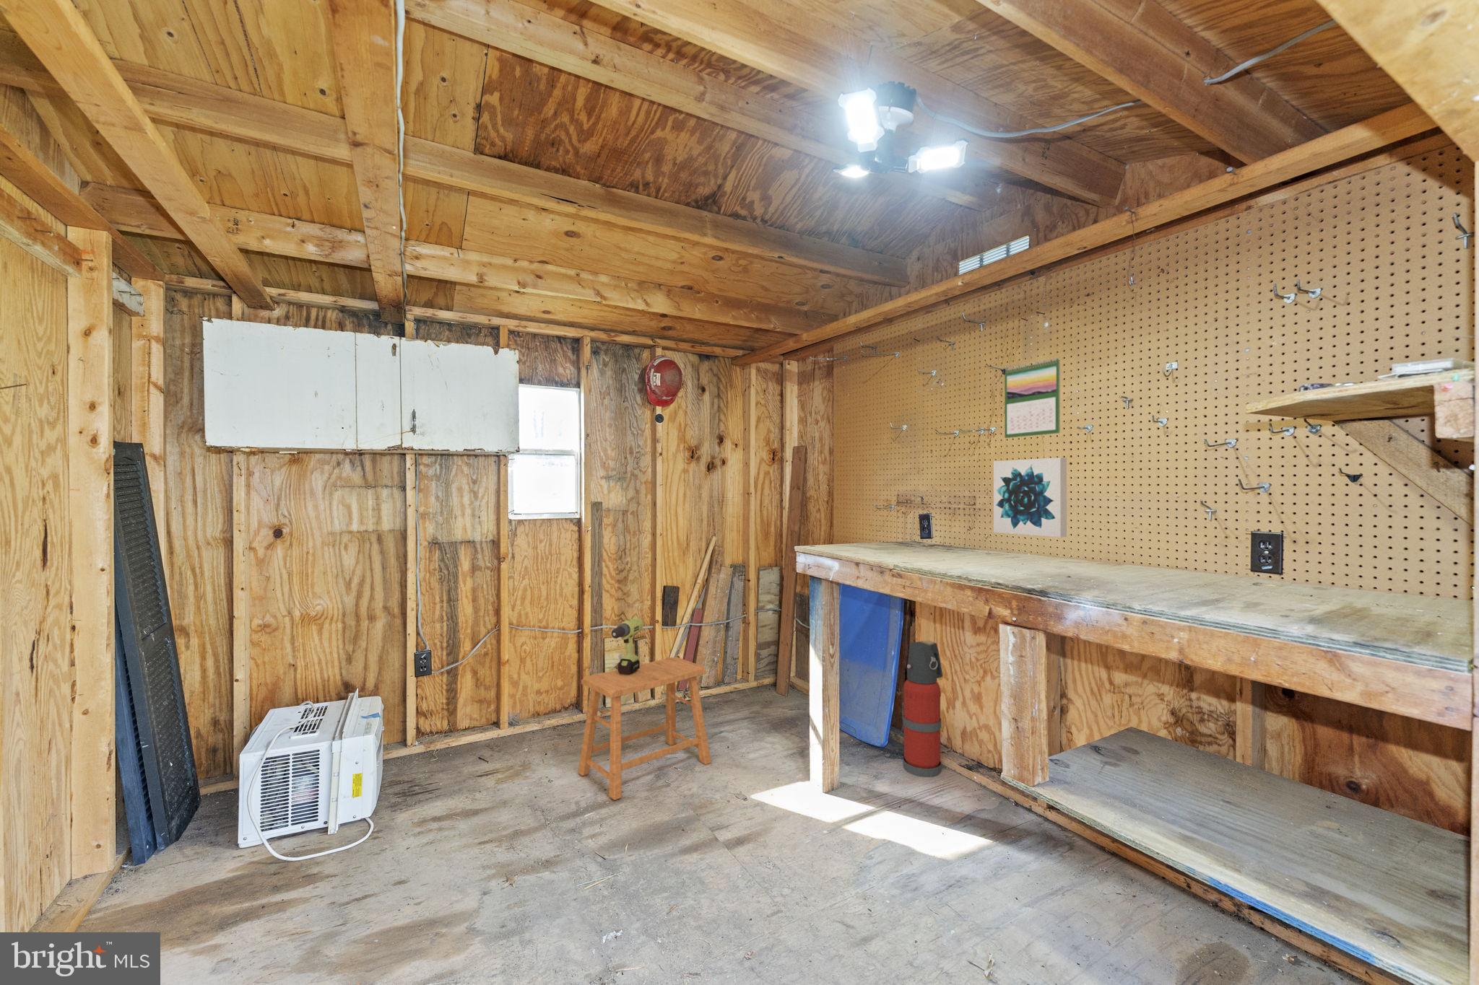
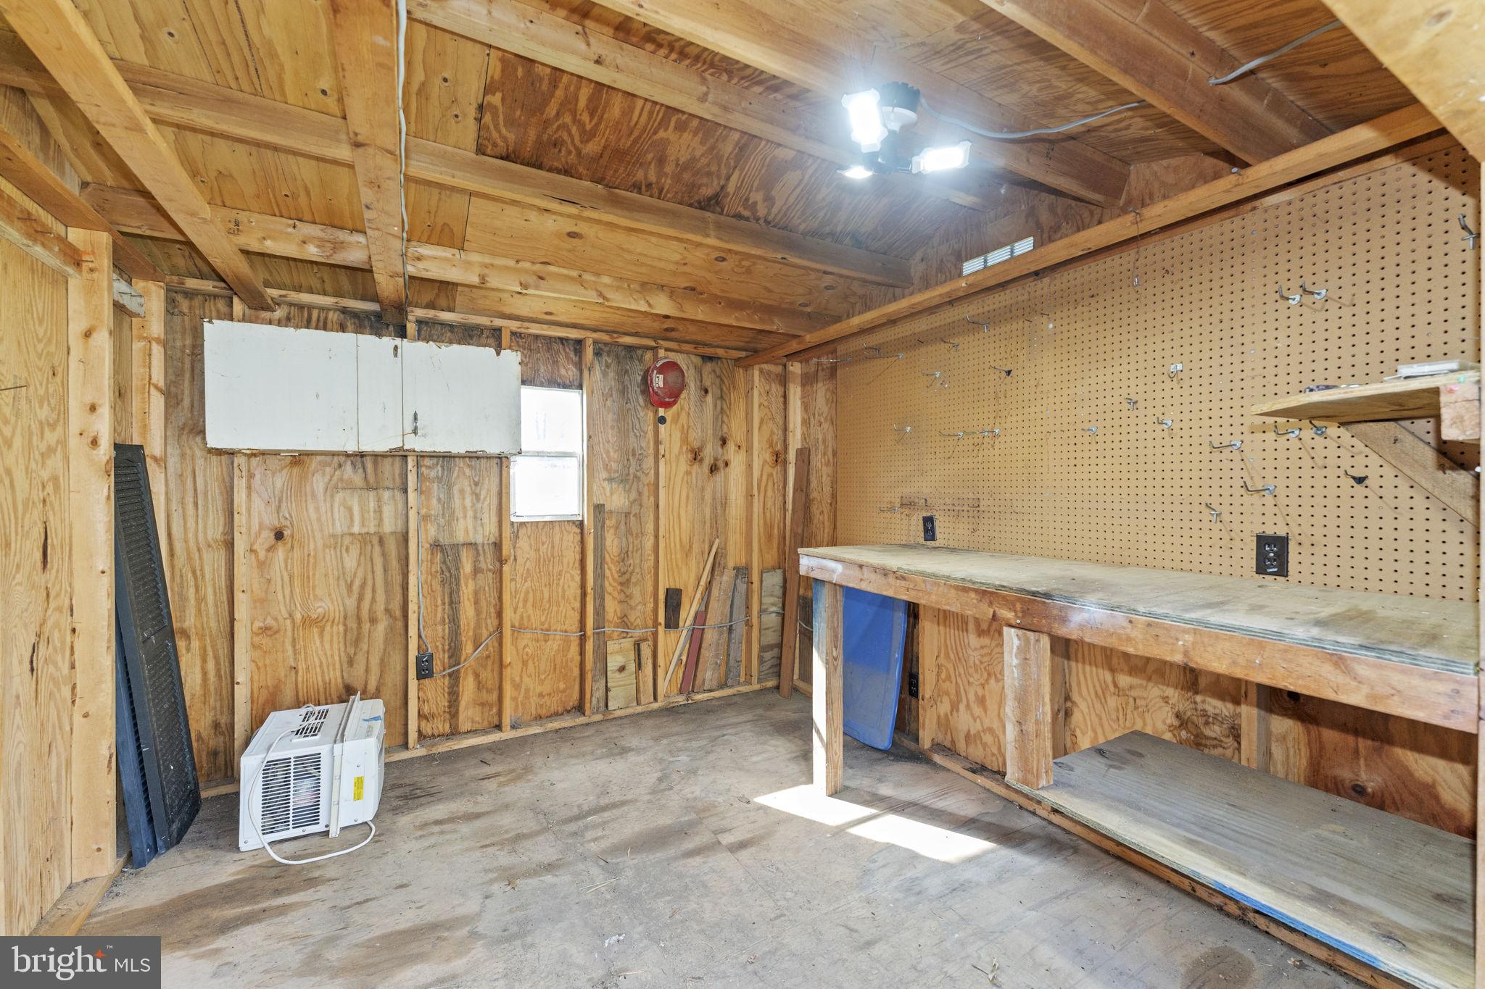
- calendar [1004,357,1061,439]
- stool [577,656,711,801]
- power drill [611,617,644,675]
- wall art [993,457,1068,538]
- fire extinguisher [903,640,943,778]
